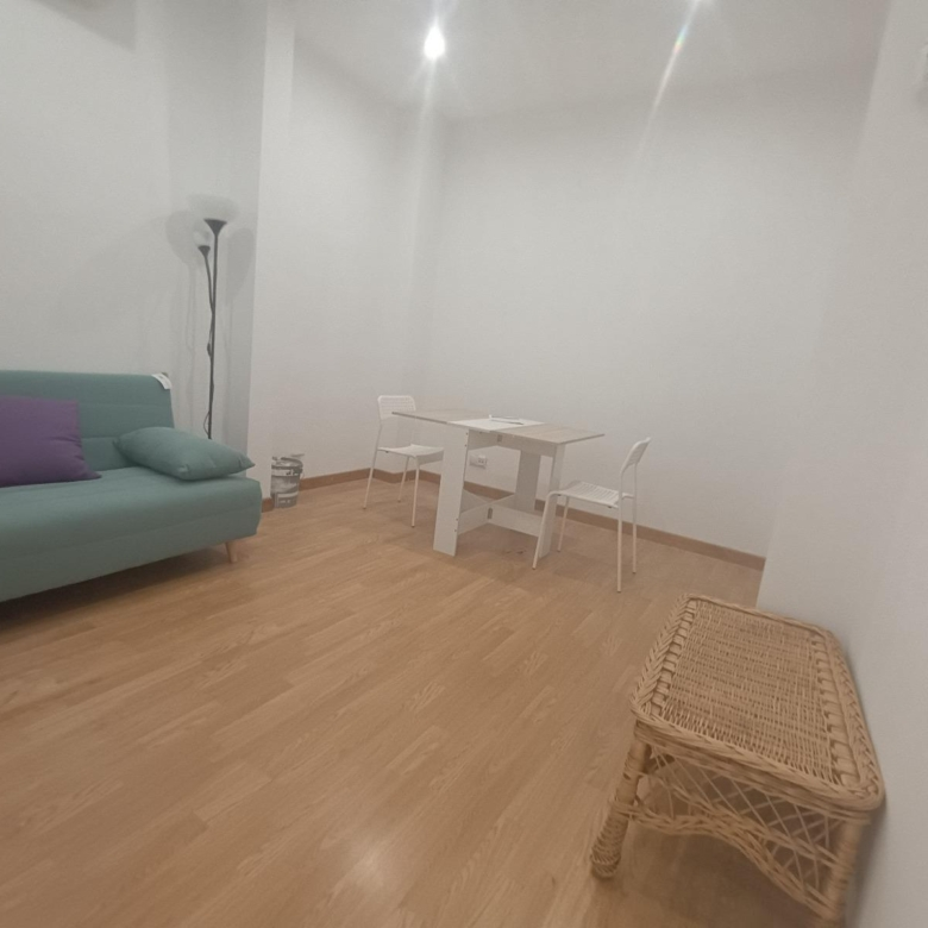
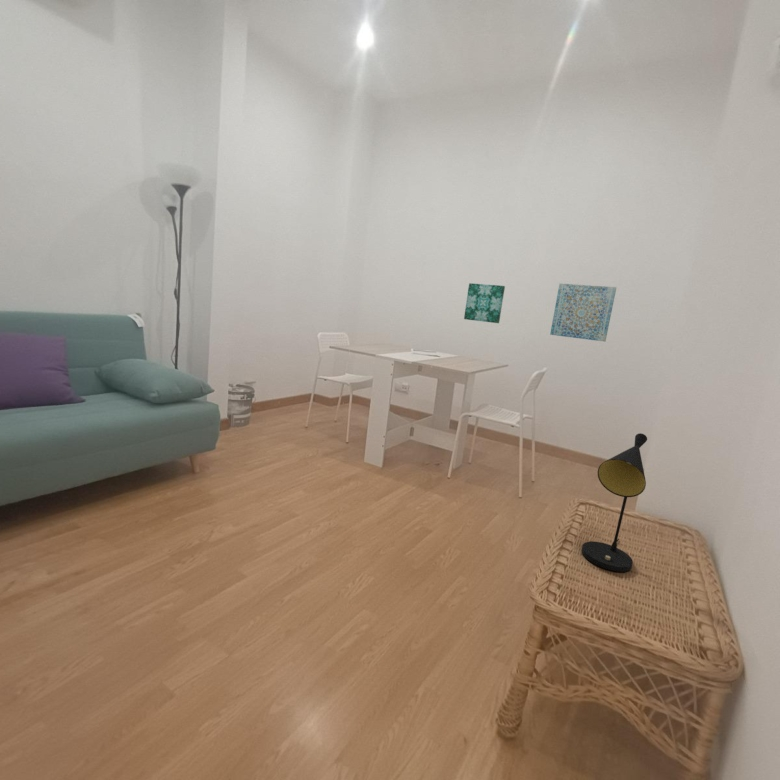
+ wall art [463,282,506,324]
+ table lamp [581,432,648,573]
+ wall art [549,282,617,343]
